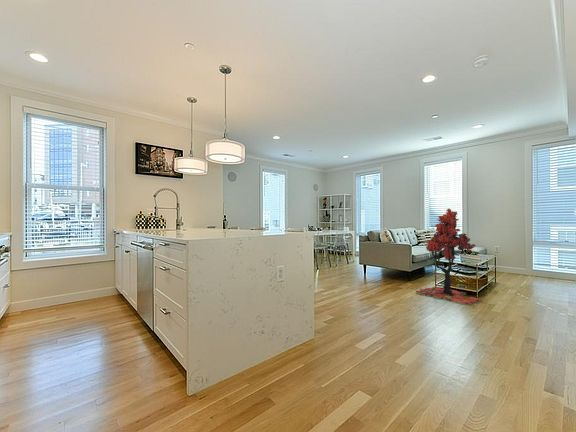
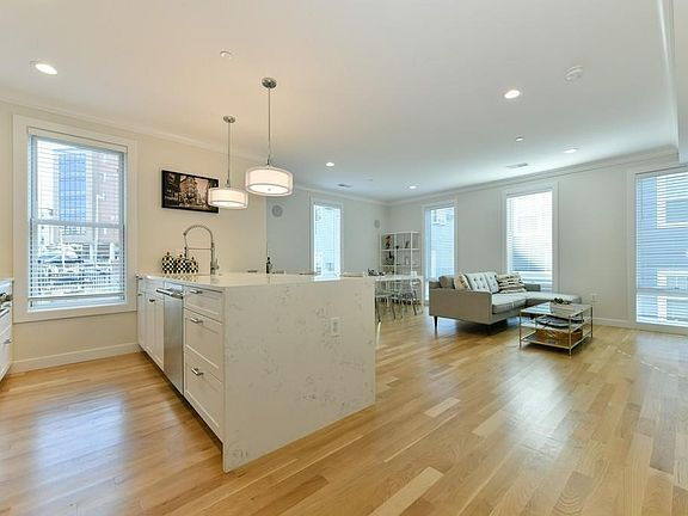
- tree [415,208,483,307]
